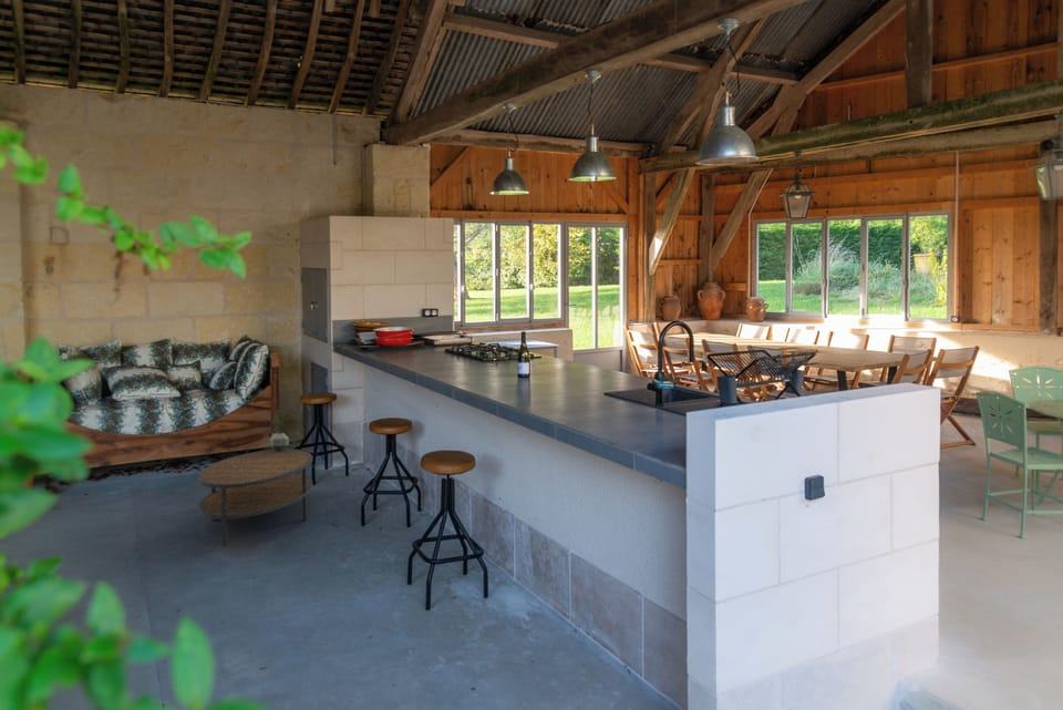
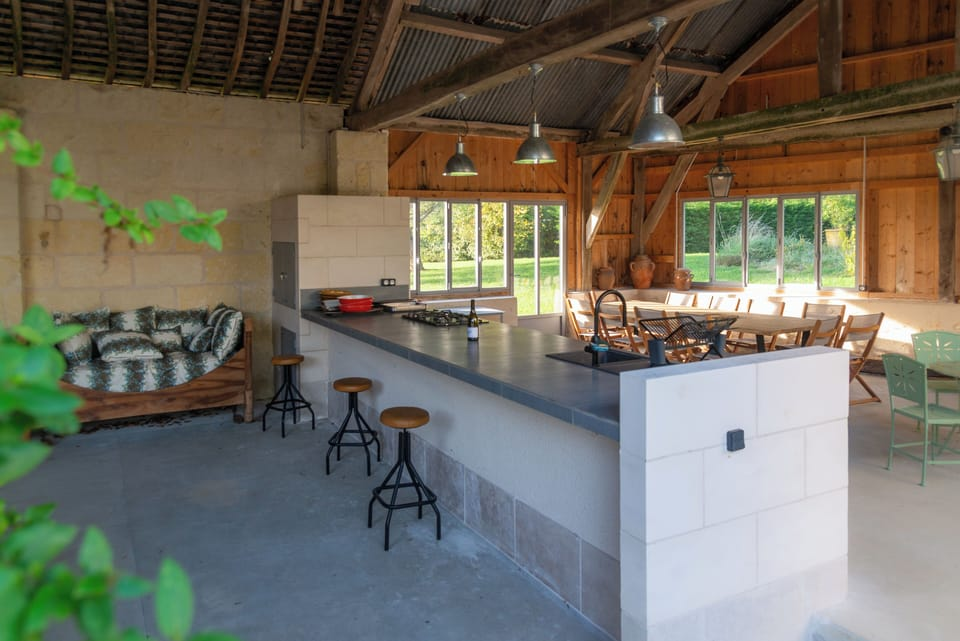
- coffee table [197,447,313,547]
- potted plant [268,409,290,451]
